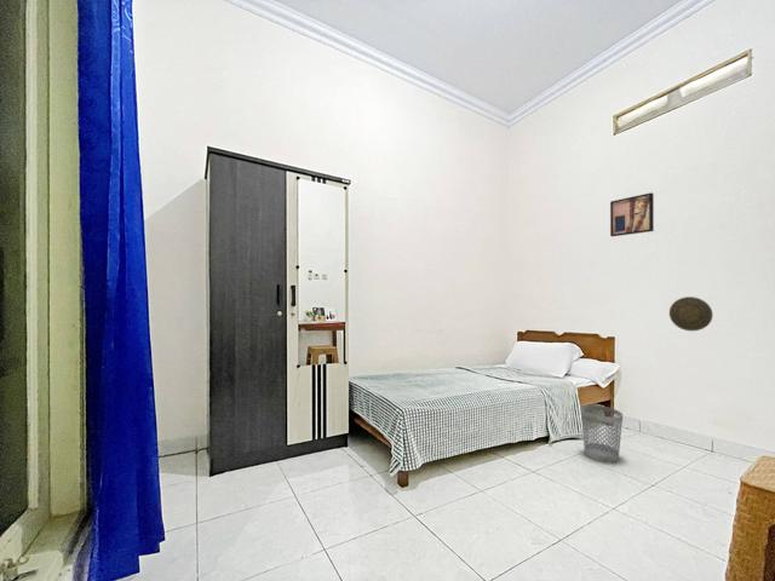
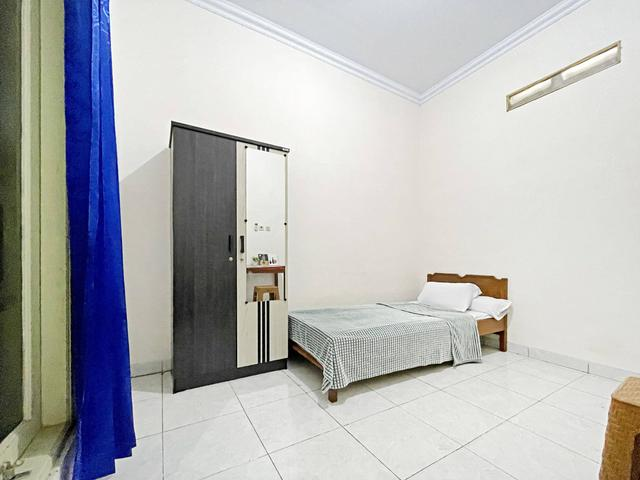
- wall art [609,191,655,237]
- wastebasket [579,404,624,464]
- decorative plate [668,295,714,332]
